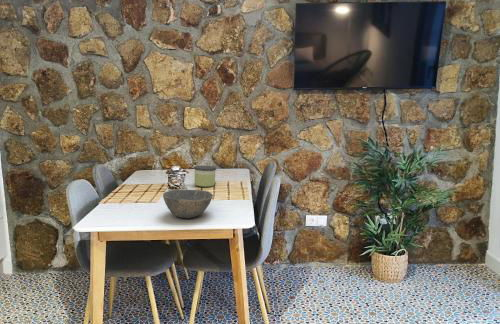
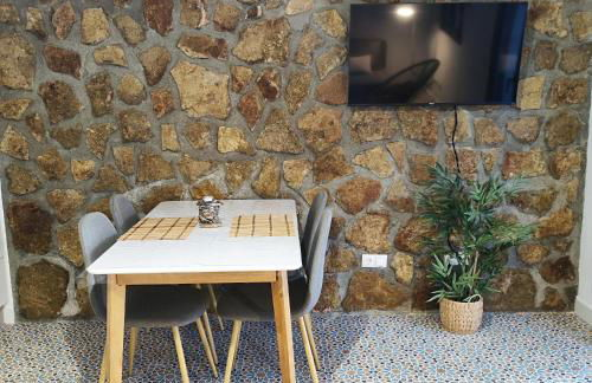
- candle [193,165,217,188]
- bowl [162,189,214,219]
